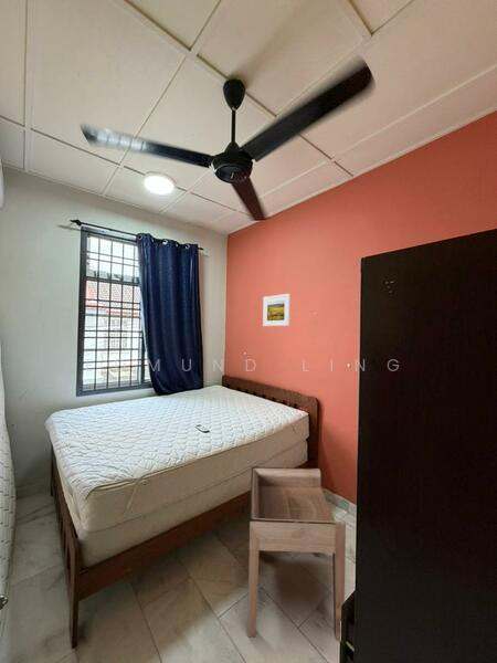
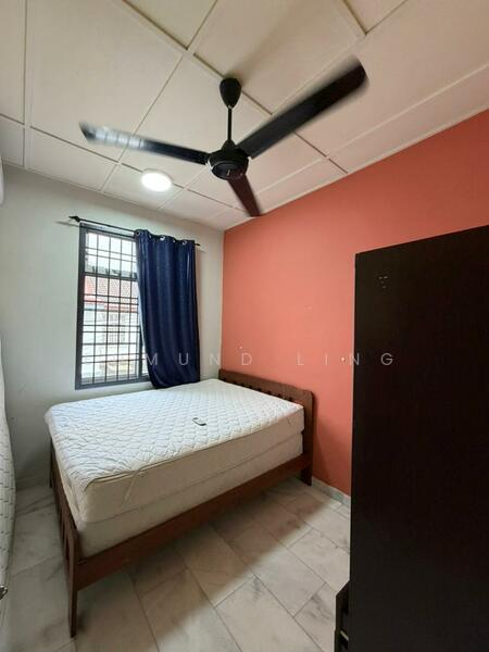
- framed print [262,293,292,327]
- side table [246,465,347,642]
